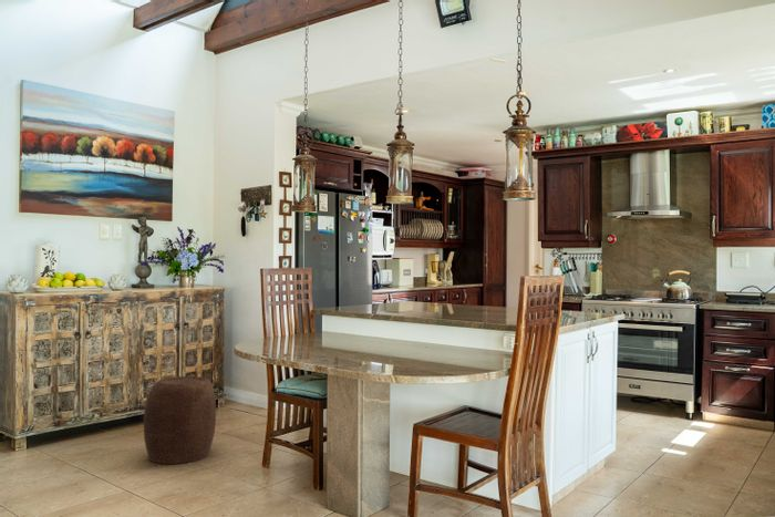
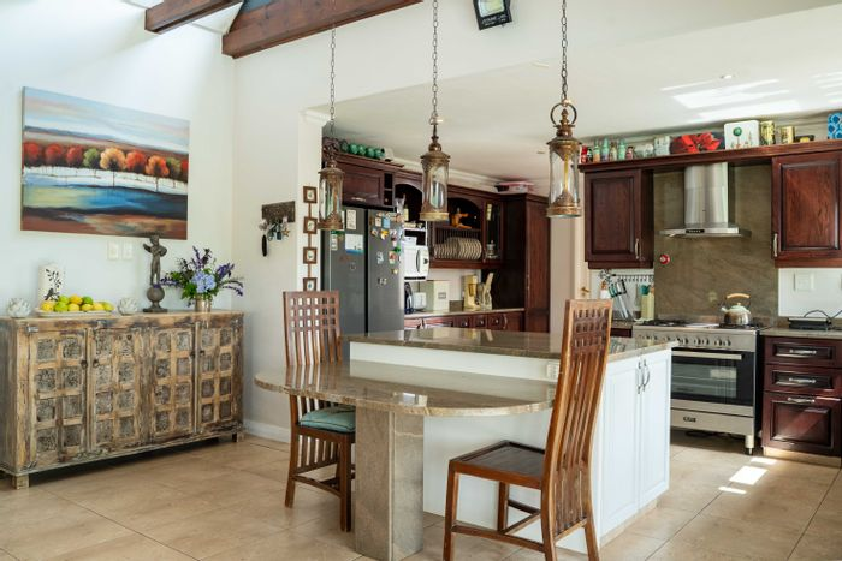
- stool [143,375,217,465]
